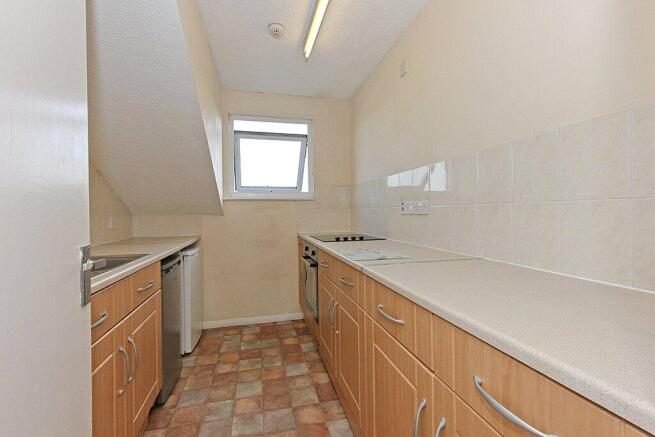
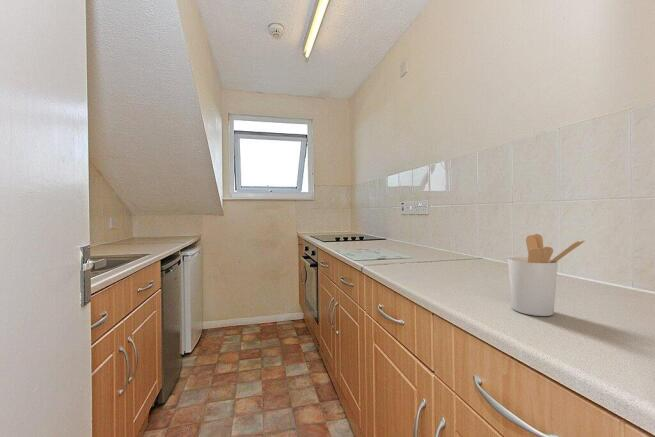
+ utensil holder [507,233,586,317]
